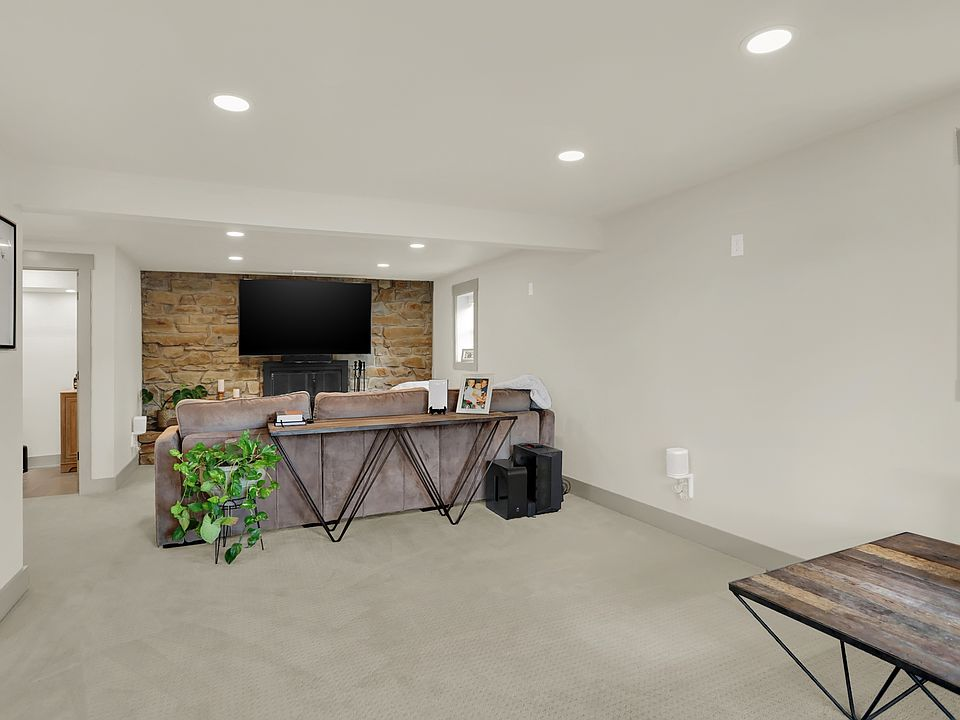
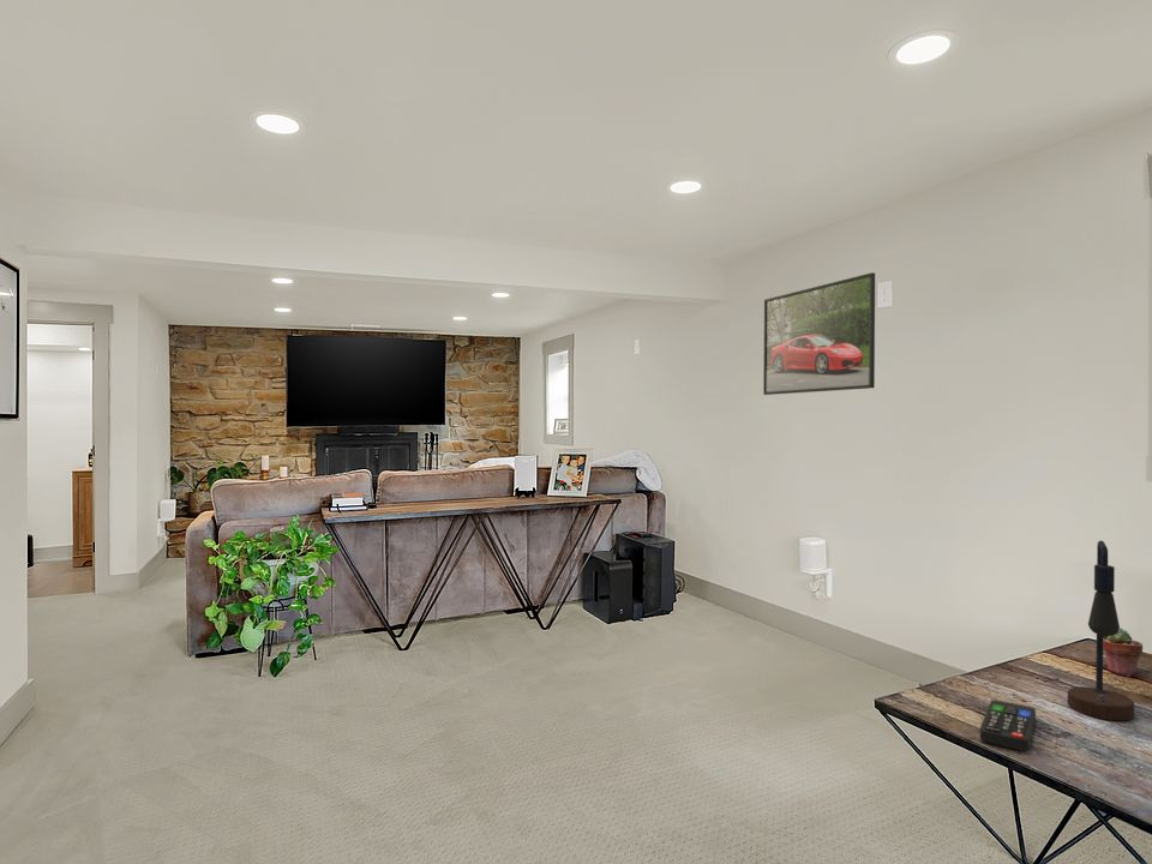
+ potted succulent [1103,628,1144,678]
+ table lamp [1067,540,1135,721]
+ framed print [762,271,876,396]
+ remote control [979,698,1037,752]
